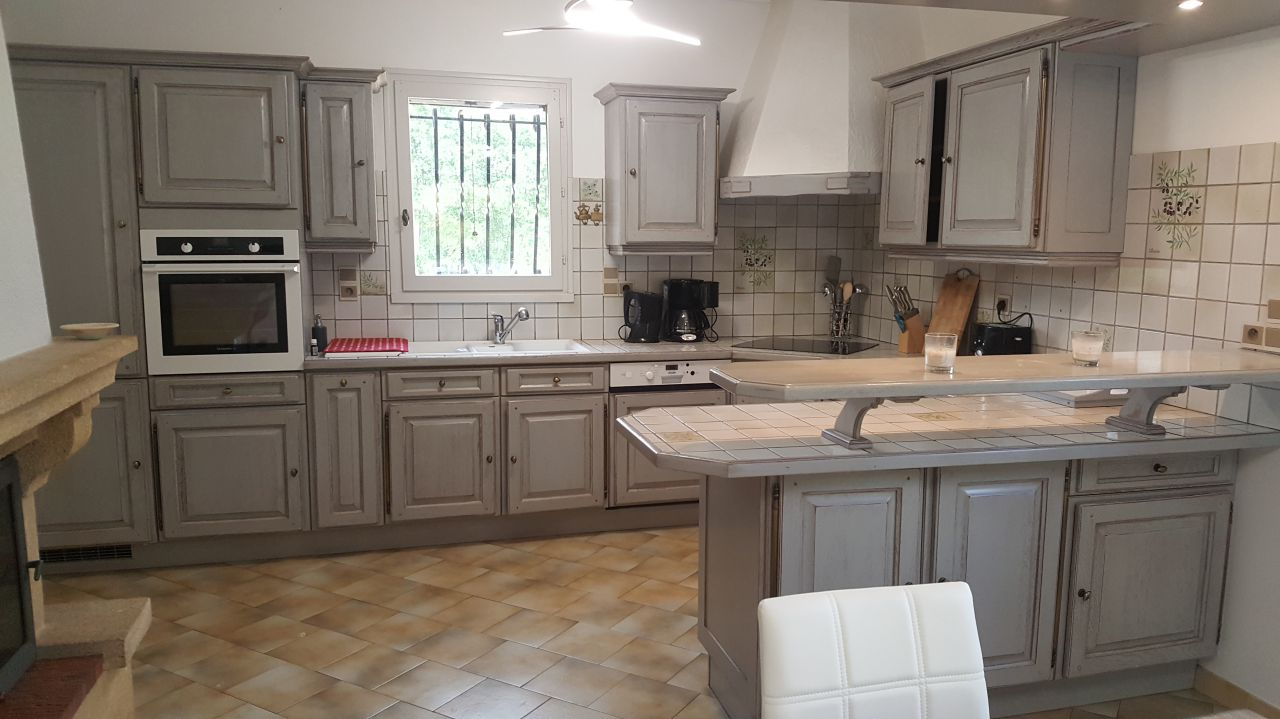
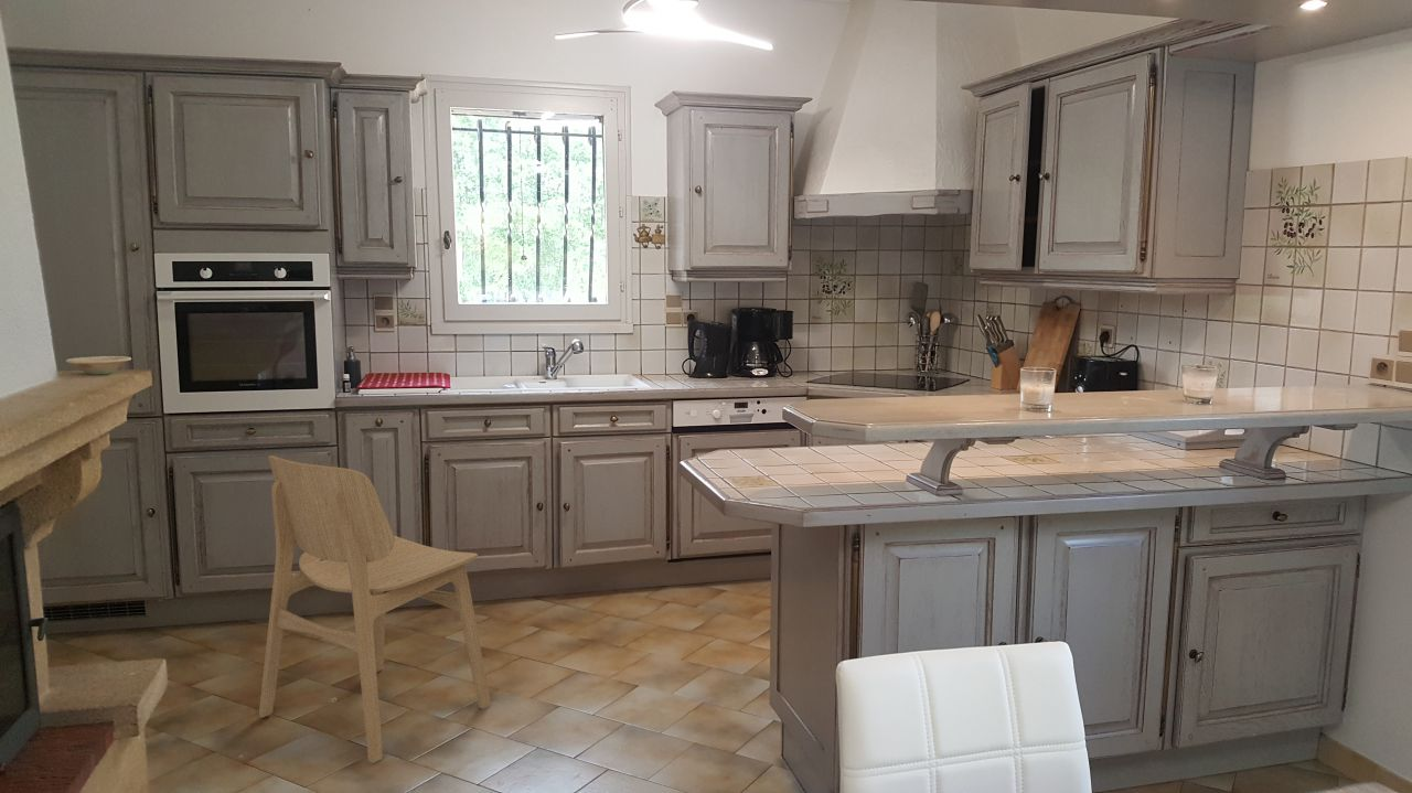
+ dining chair [258,454,492,764]
